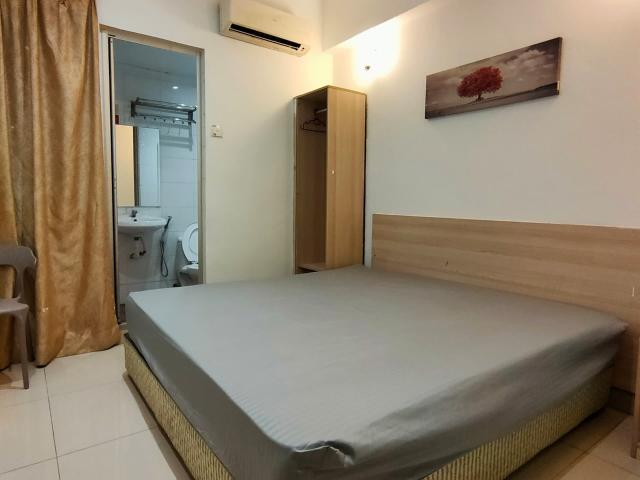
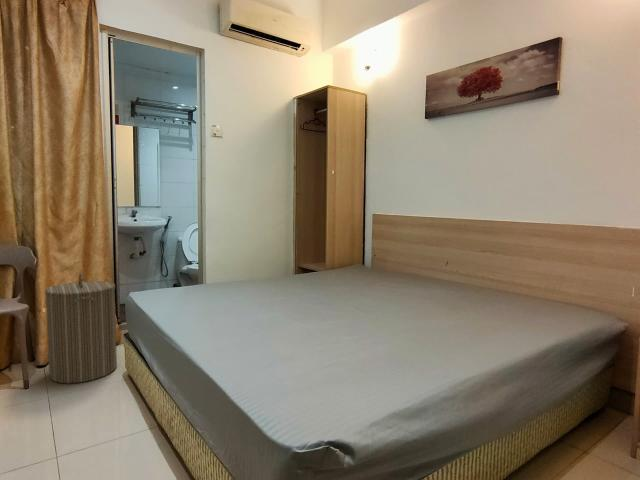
+ laundry hamper [44,272,118,384]
